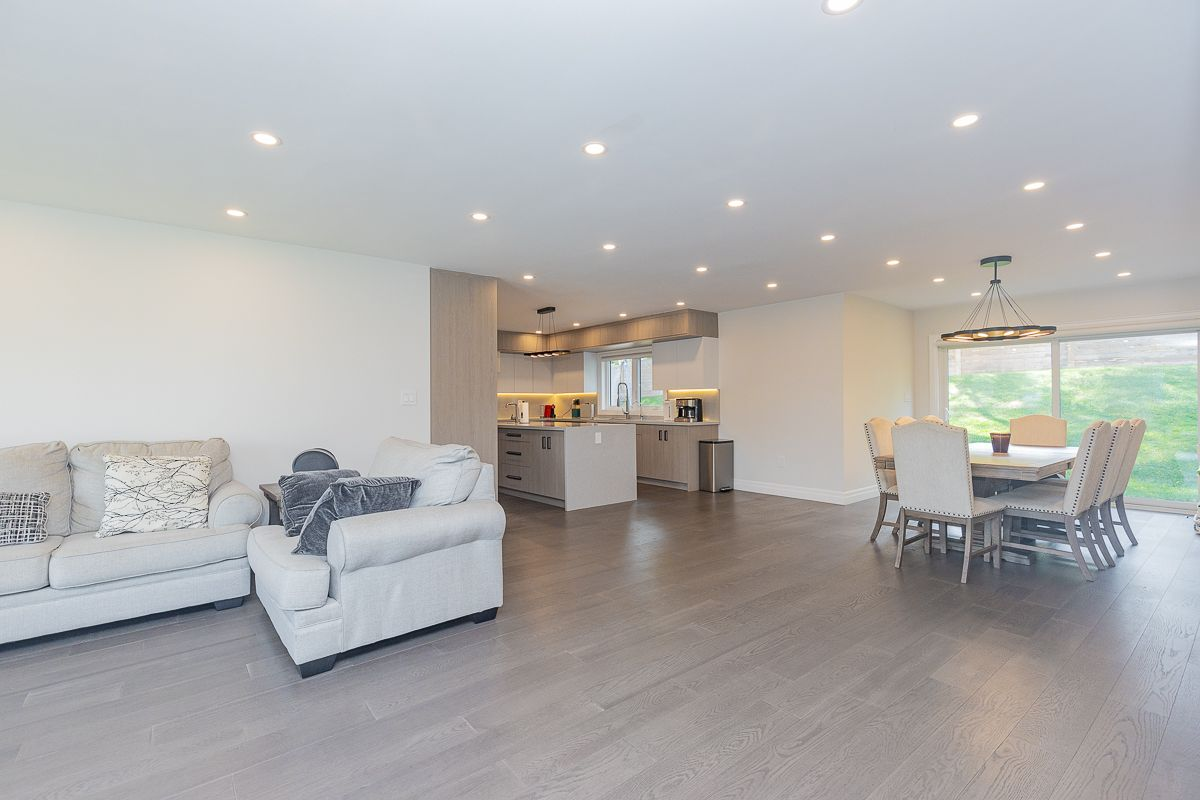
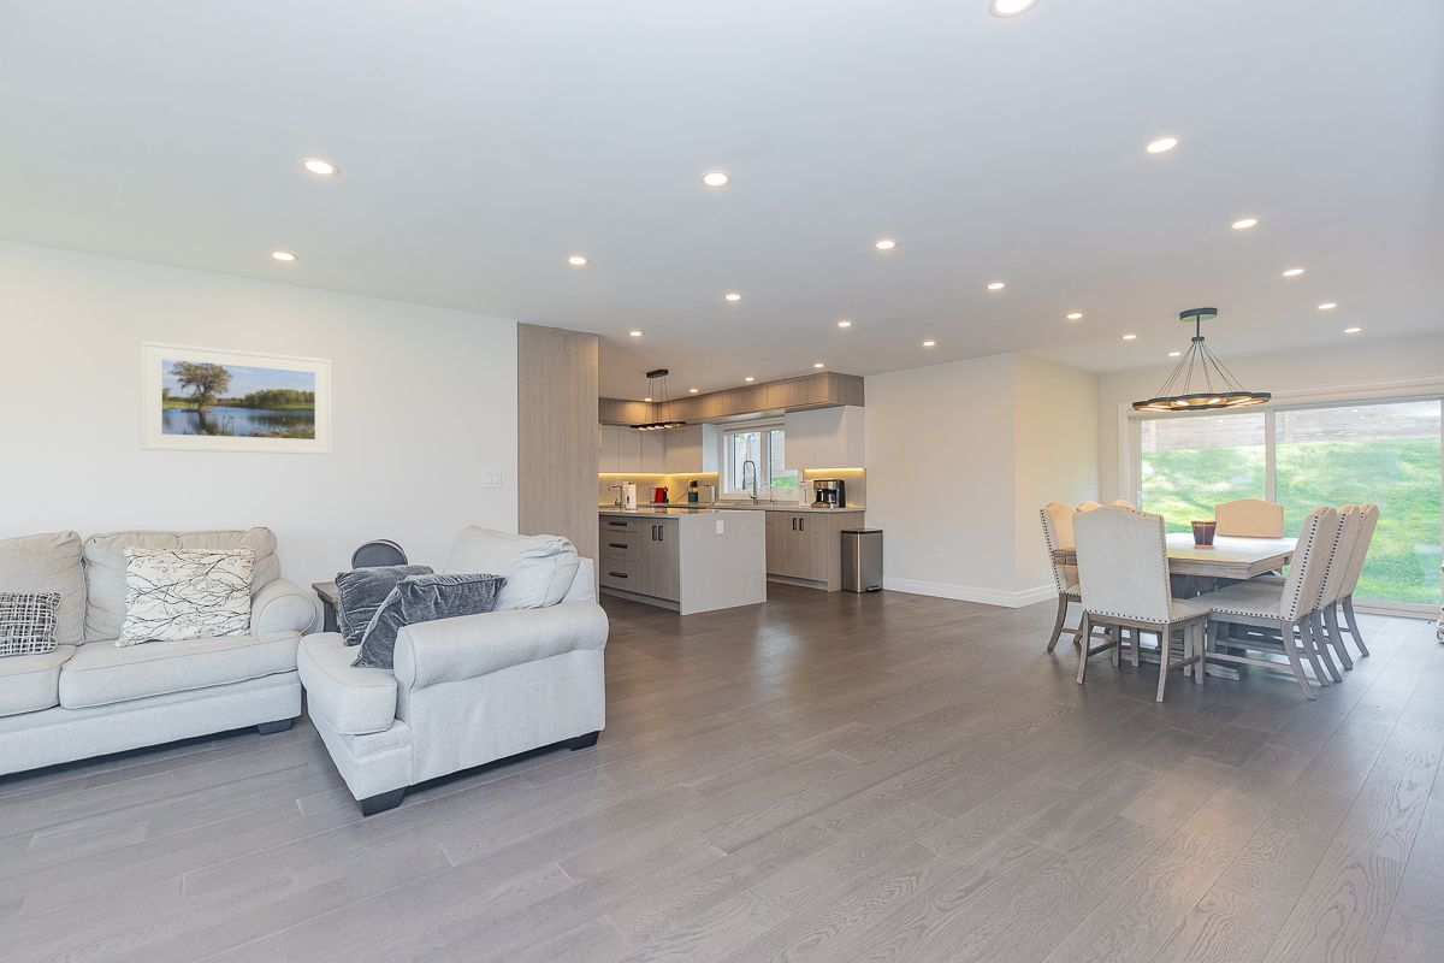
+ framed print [140,339,333,455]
